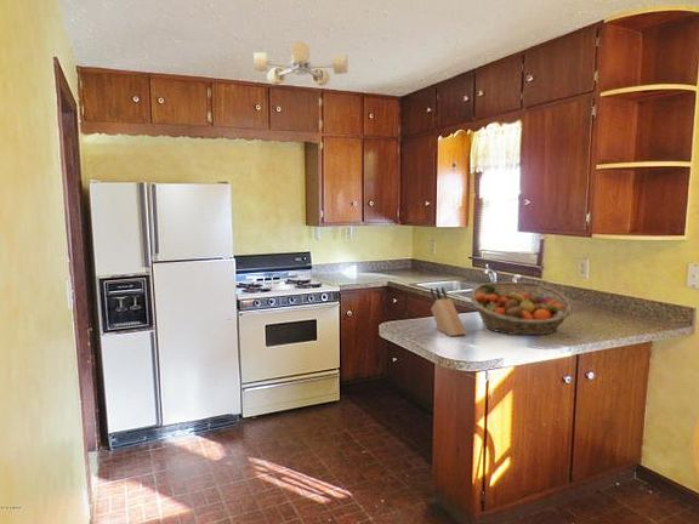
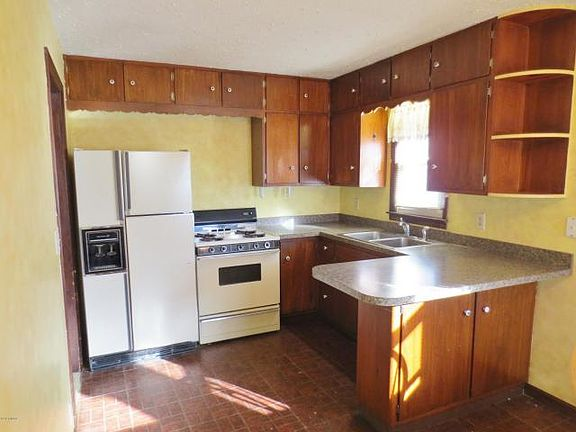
- ceiling light [252,40,350,87]
- knife block [430,286,467,337]
- fruit basket [470,280,574,336]
